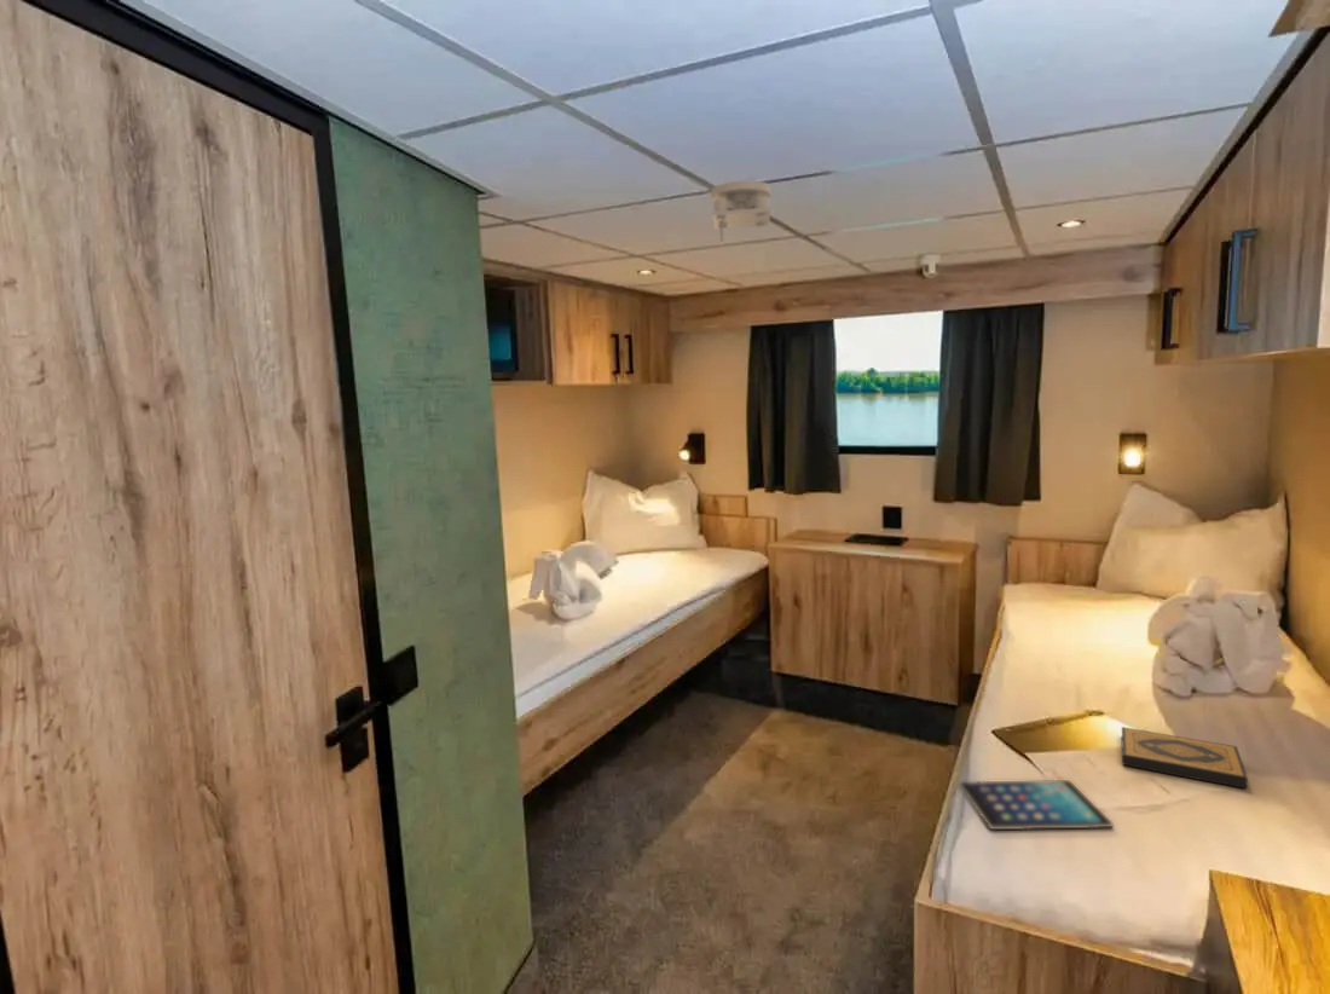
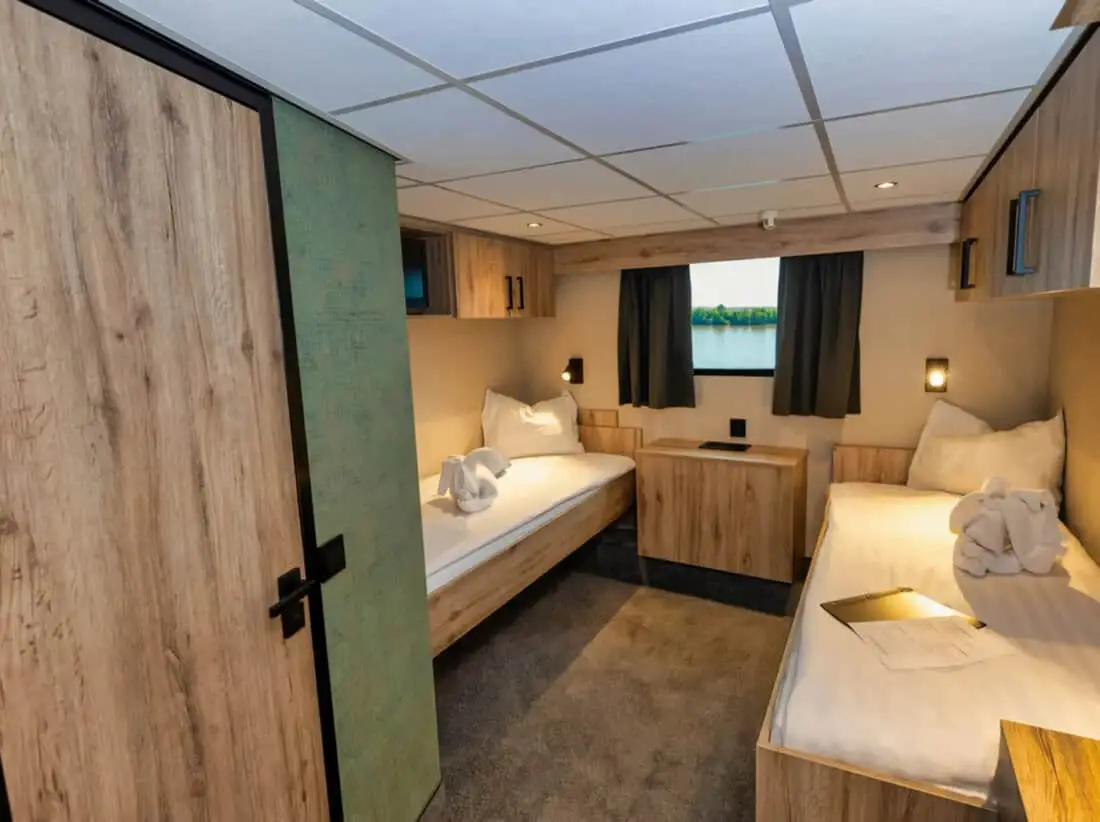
- hardback book [1120,726,1249,790]
- smoke detector [710,179,773,245]
- tablet [958,779,1115,831]
